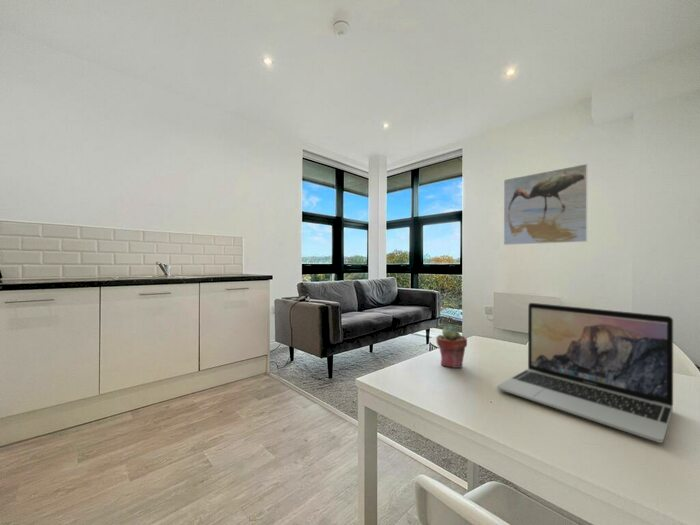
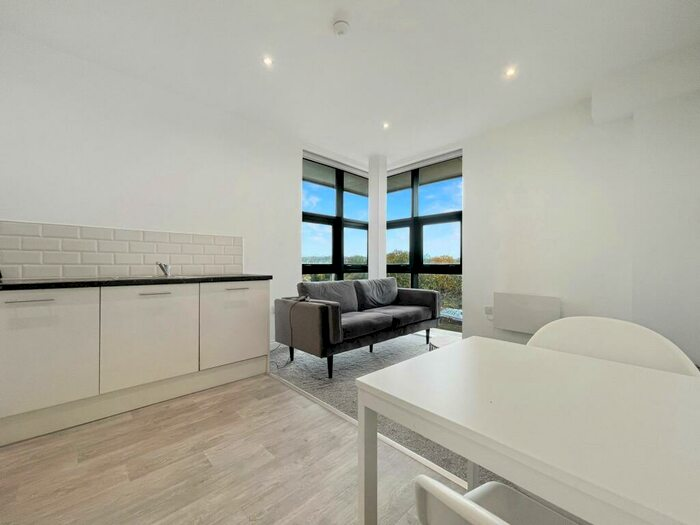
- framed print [503,163,588,246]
- potted succulent [435,325,468,369]
- laptop [496,302,674,443]
